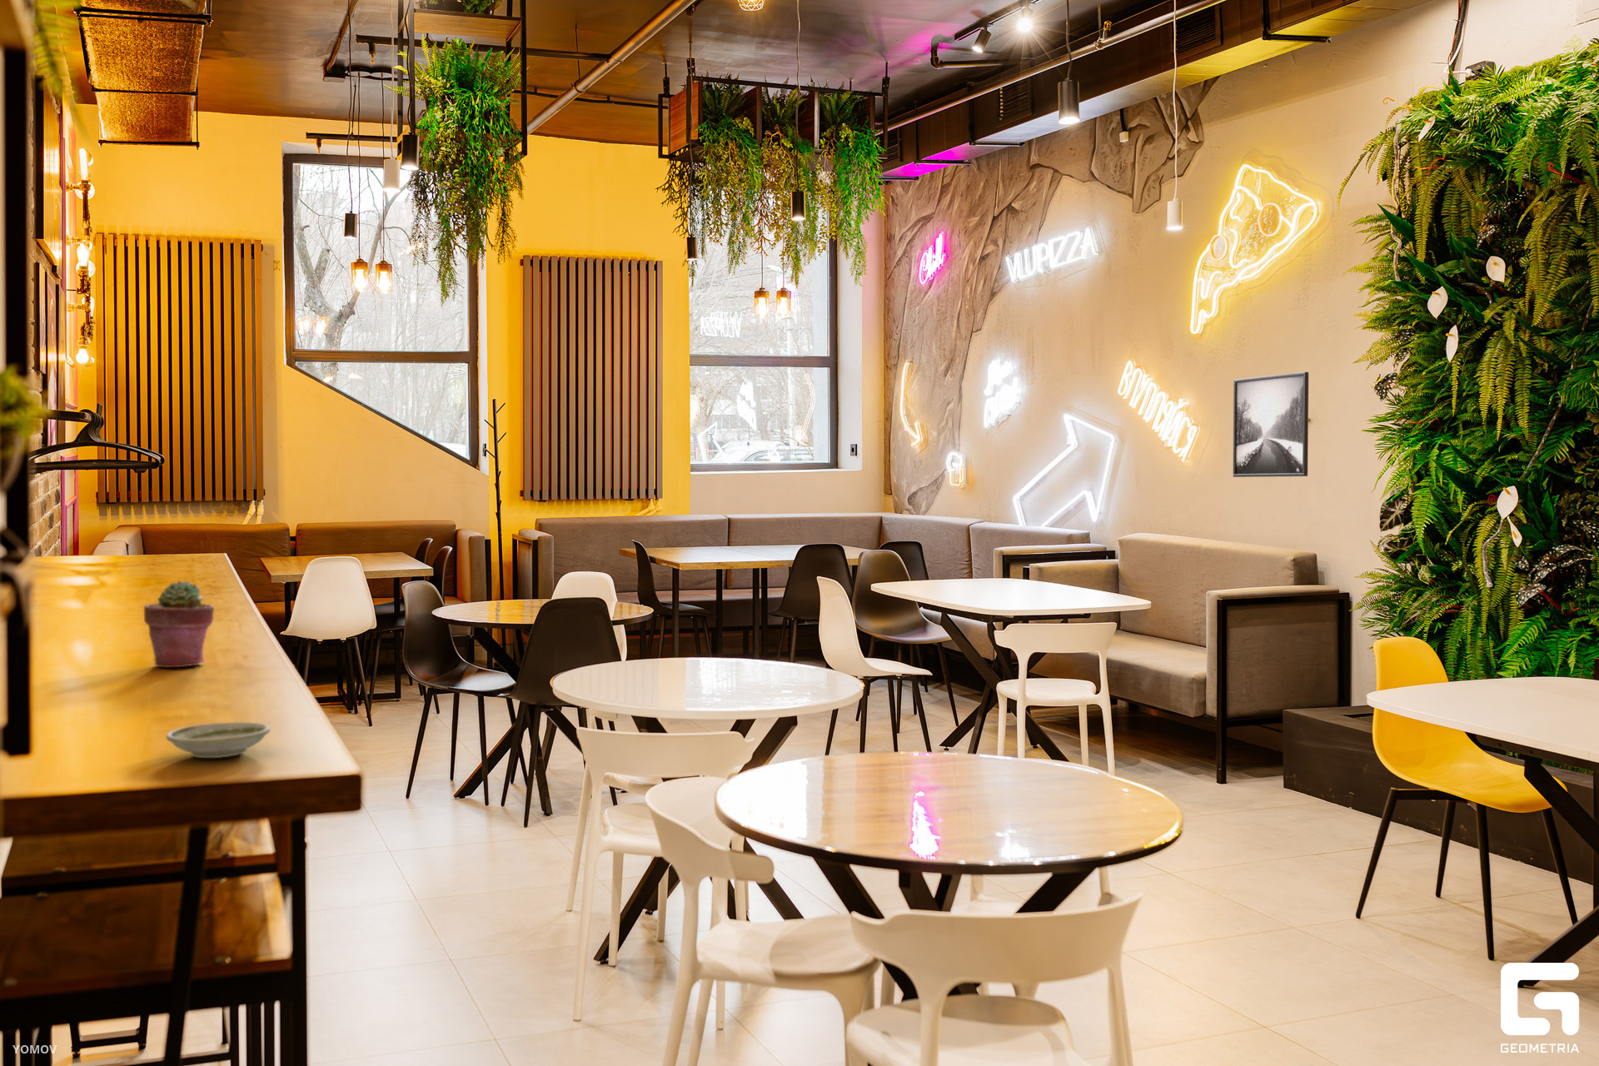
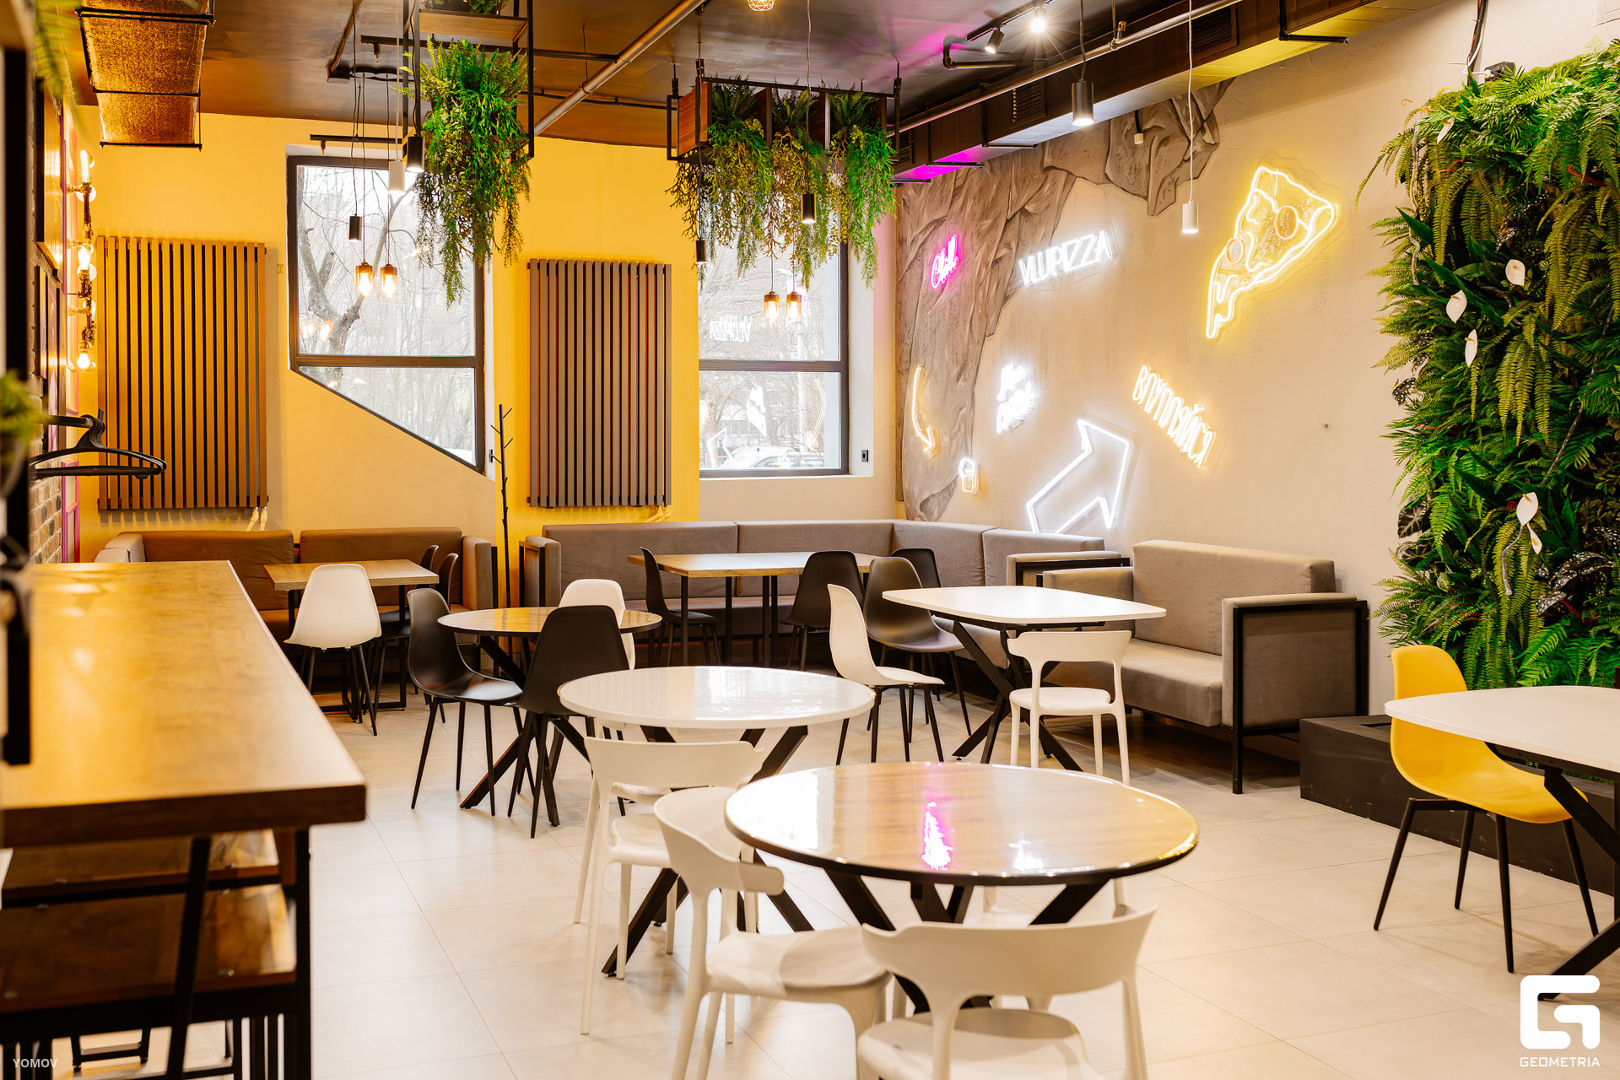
- saucer [165,721,271,759]
- potted succulent [143,579,215,669]
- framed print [1233,371,1309,478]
